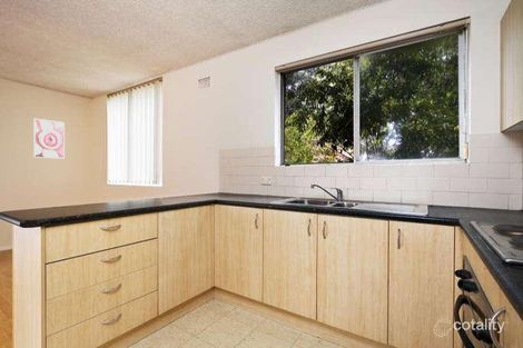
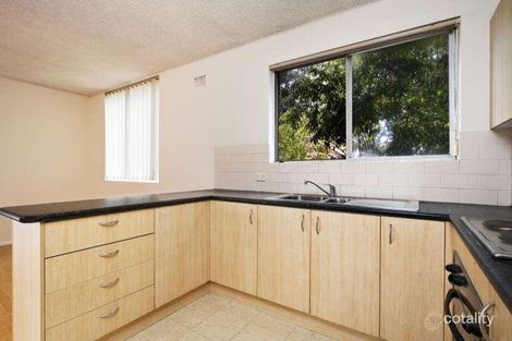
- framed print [32,118,66,159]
